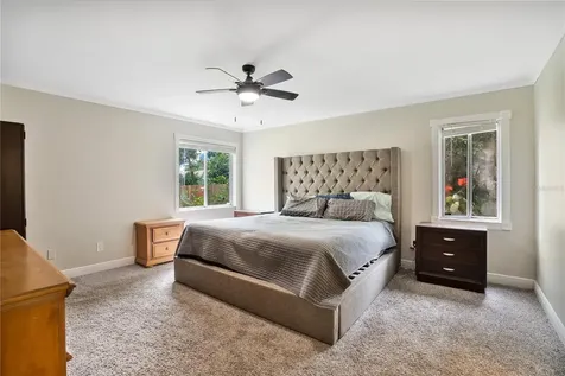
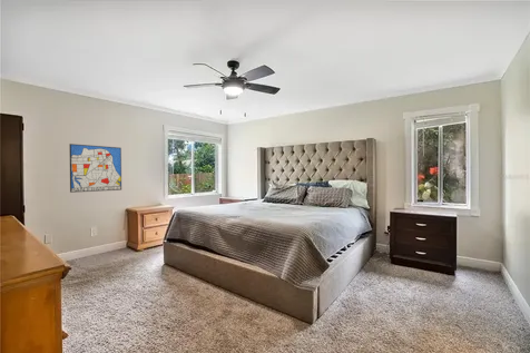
+ wall art [68,143,122,194]
